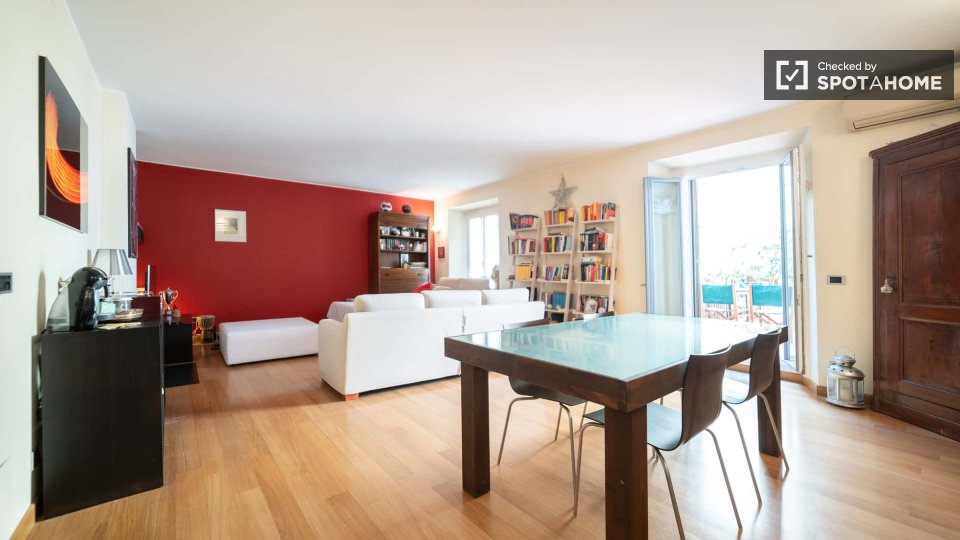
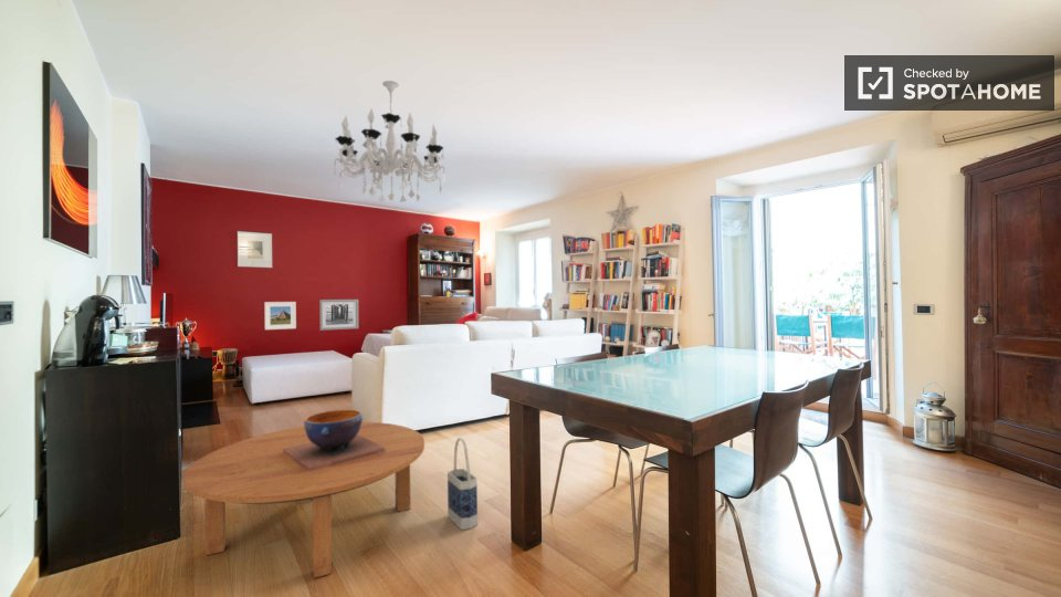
+ decorative bowl [283,409,385,472]
+ coffee table [183,421,426,579]
+ bag [447,437,479,531]
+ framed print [263,301,297,331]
+ chandelier [333,80,447,205]
+ wall art [318,298,359,332]
